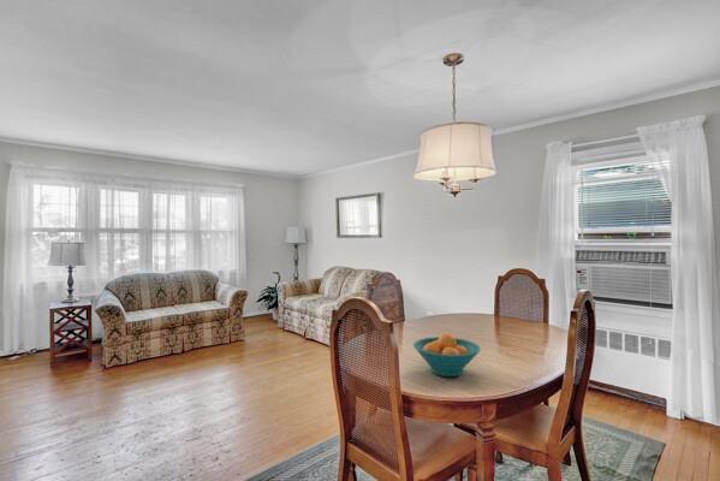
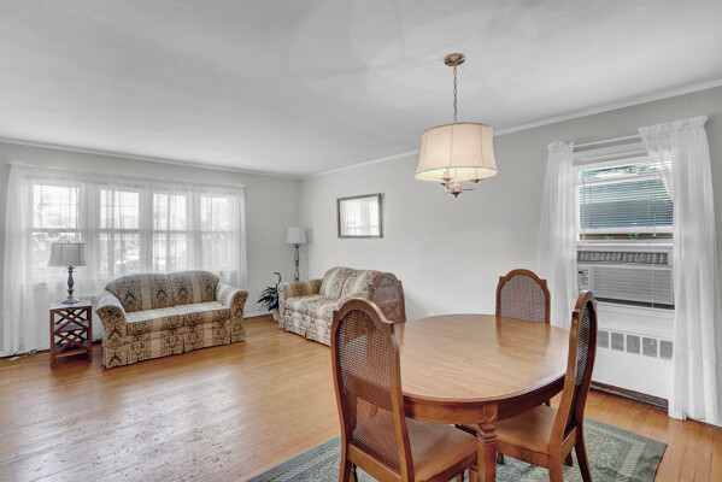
- fruit bowl [412,332,482,378]
